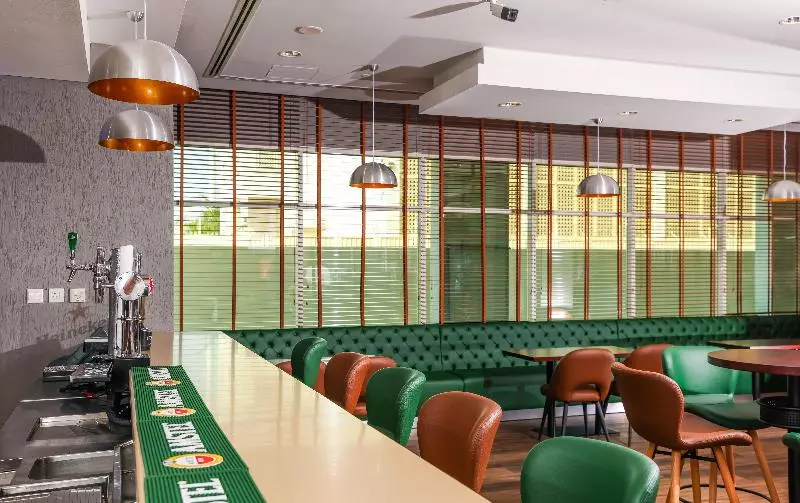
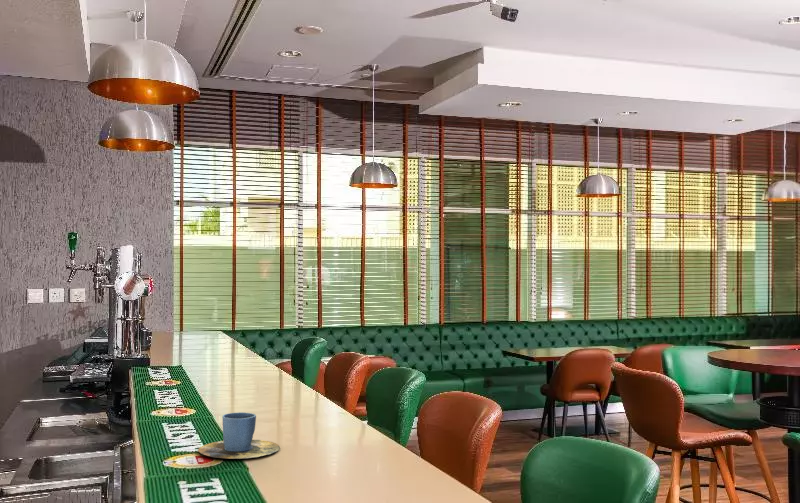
+ cup [197,411,281,460]
